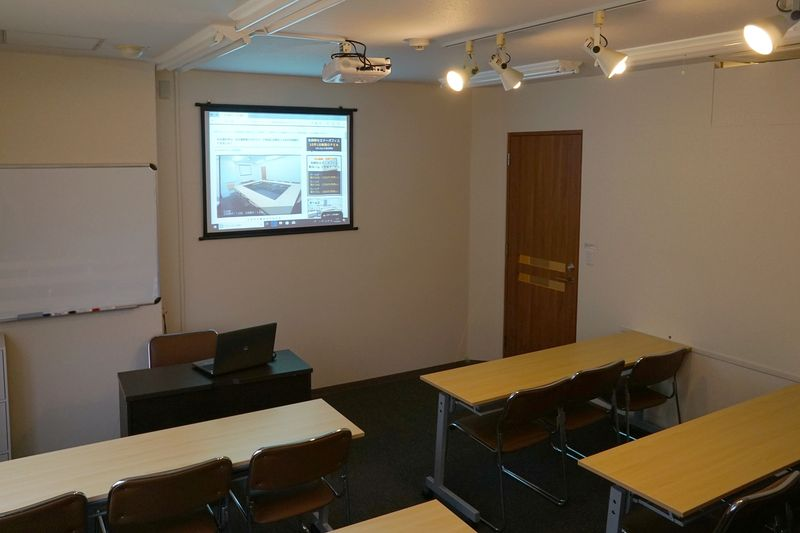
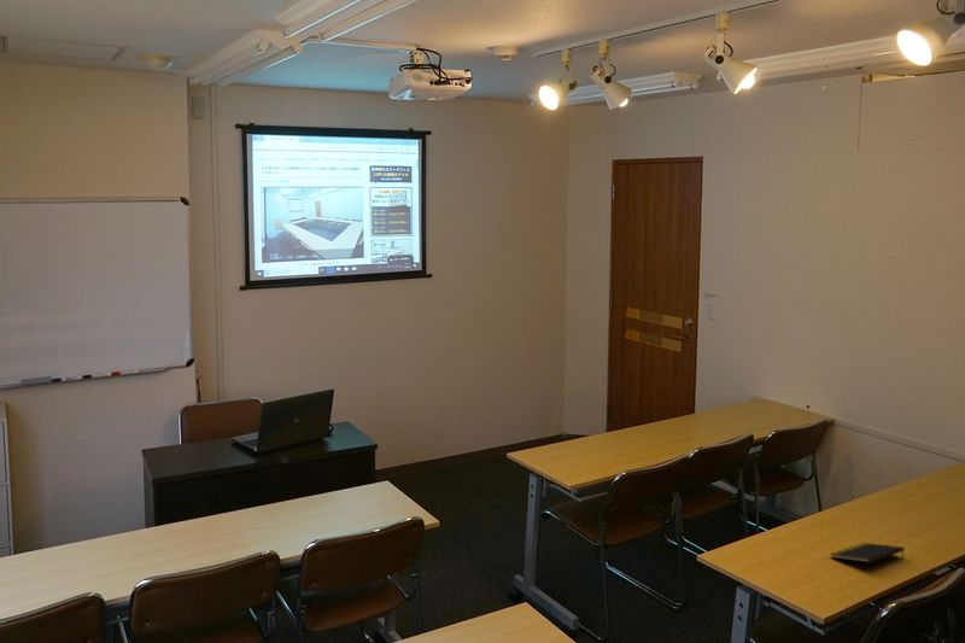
+ notepad [829,542,906,563]
